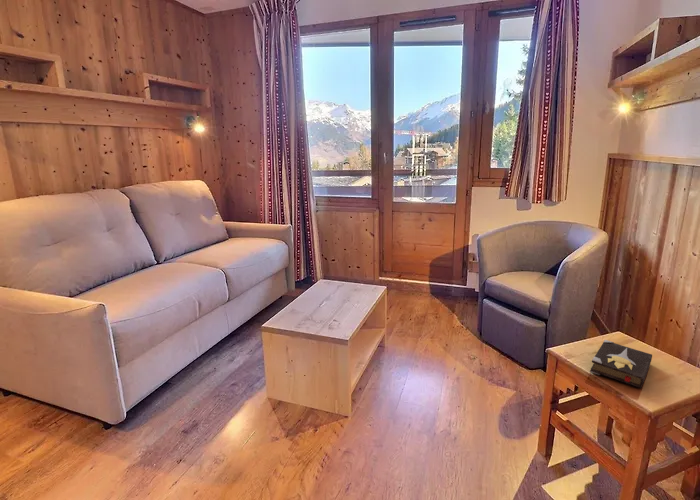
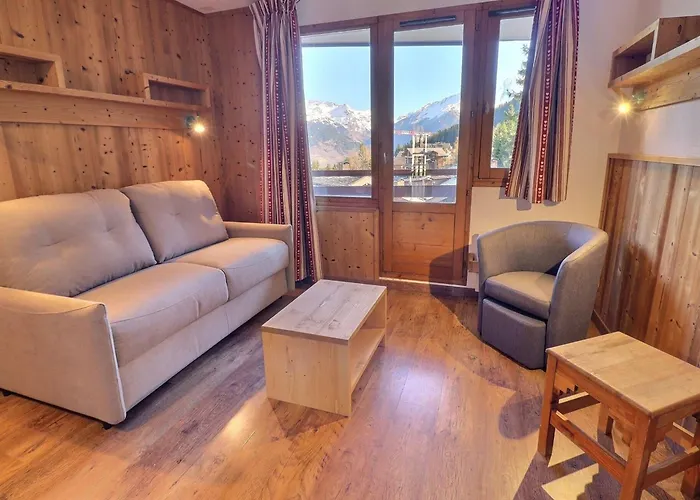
- hardback book [589,339,653,389]
